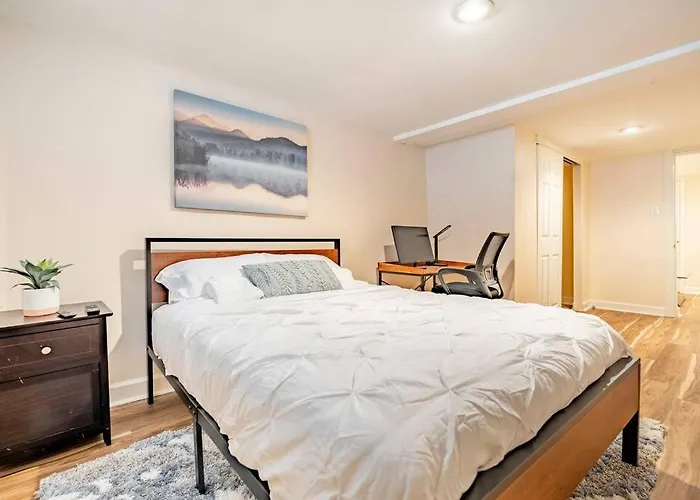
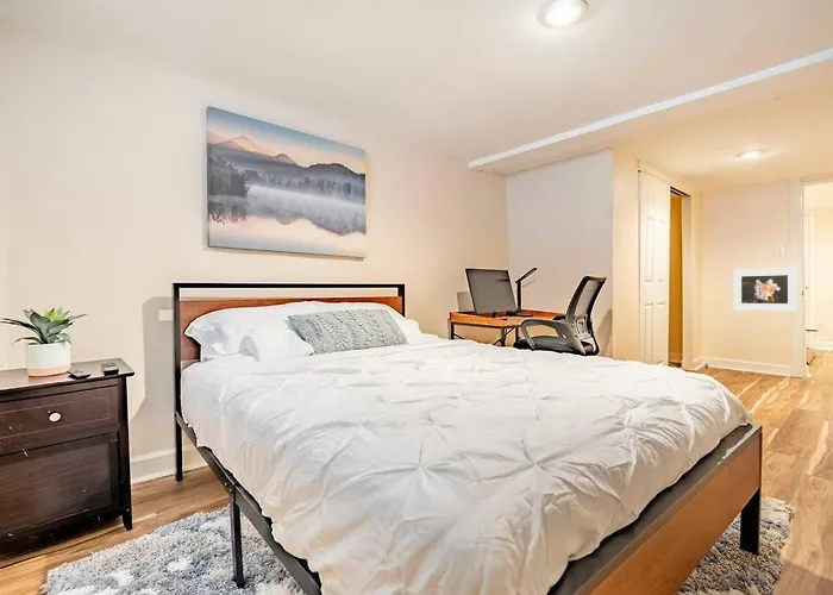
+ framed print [732,267,798,312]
